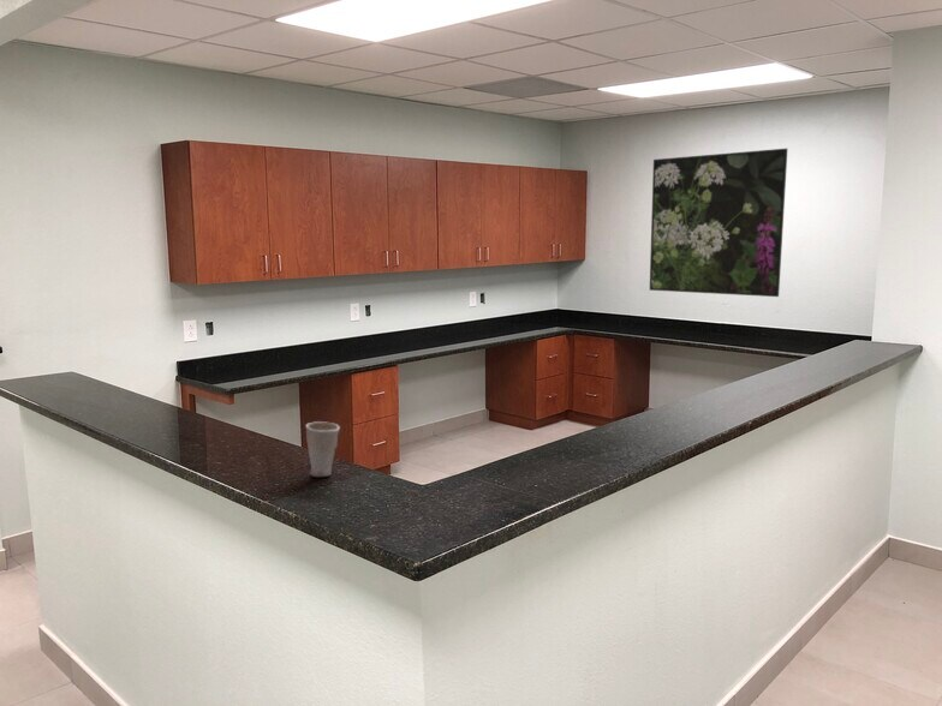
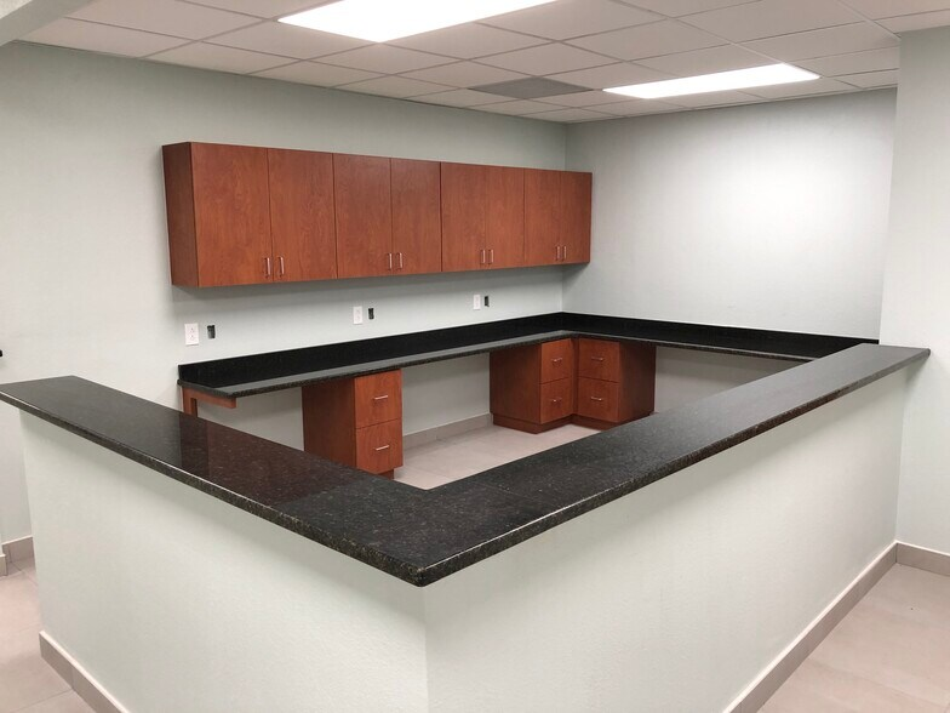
- cup [305,420,341,478]
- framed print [649,148,788,298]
